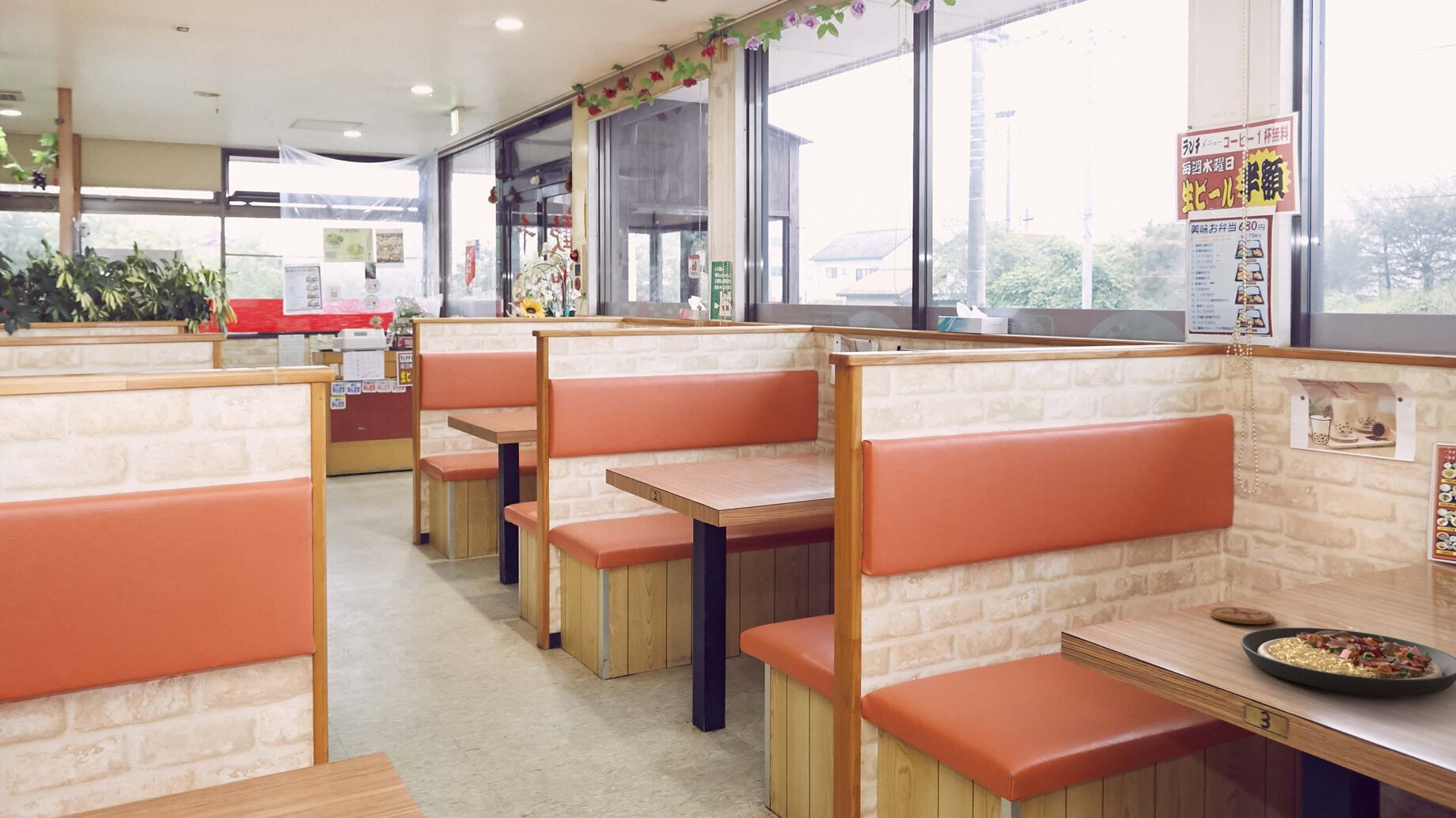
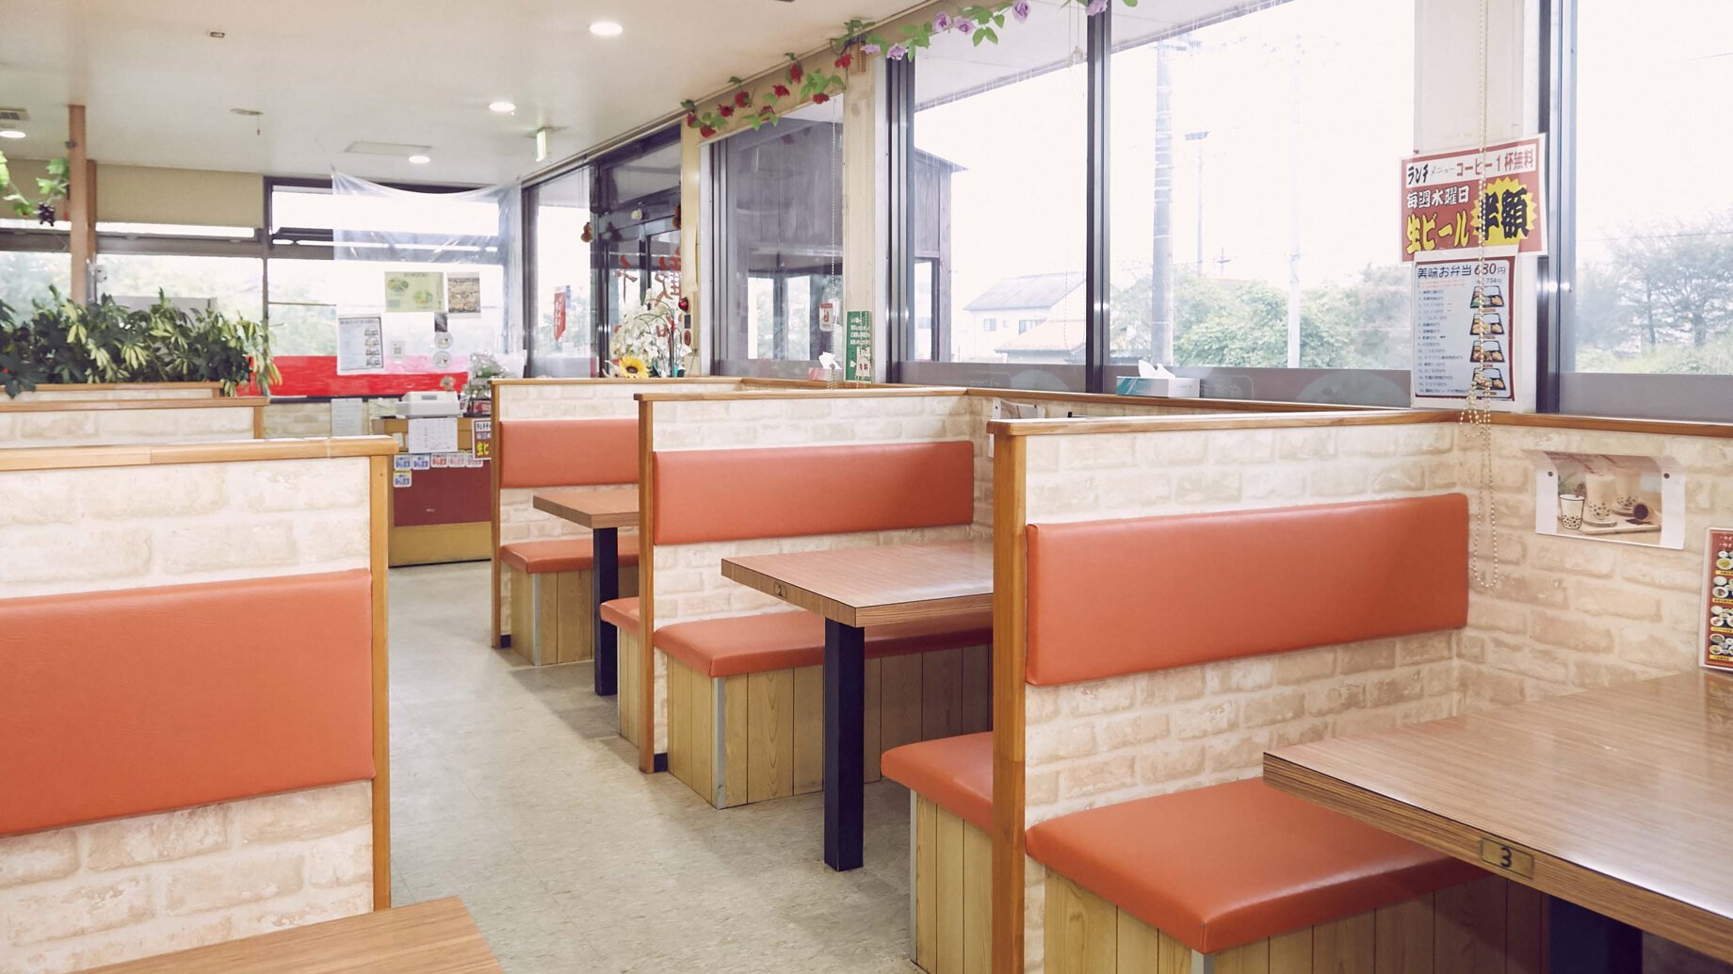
- coaster [1209,606,1276,625]
- plate [1240,627,1456,697]
